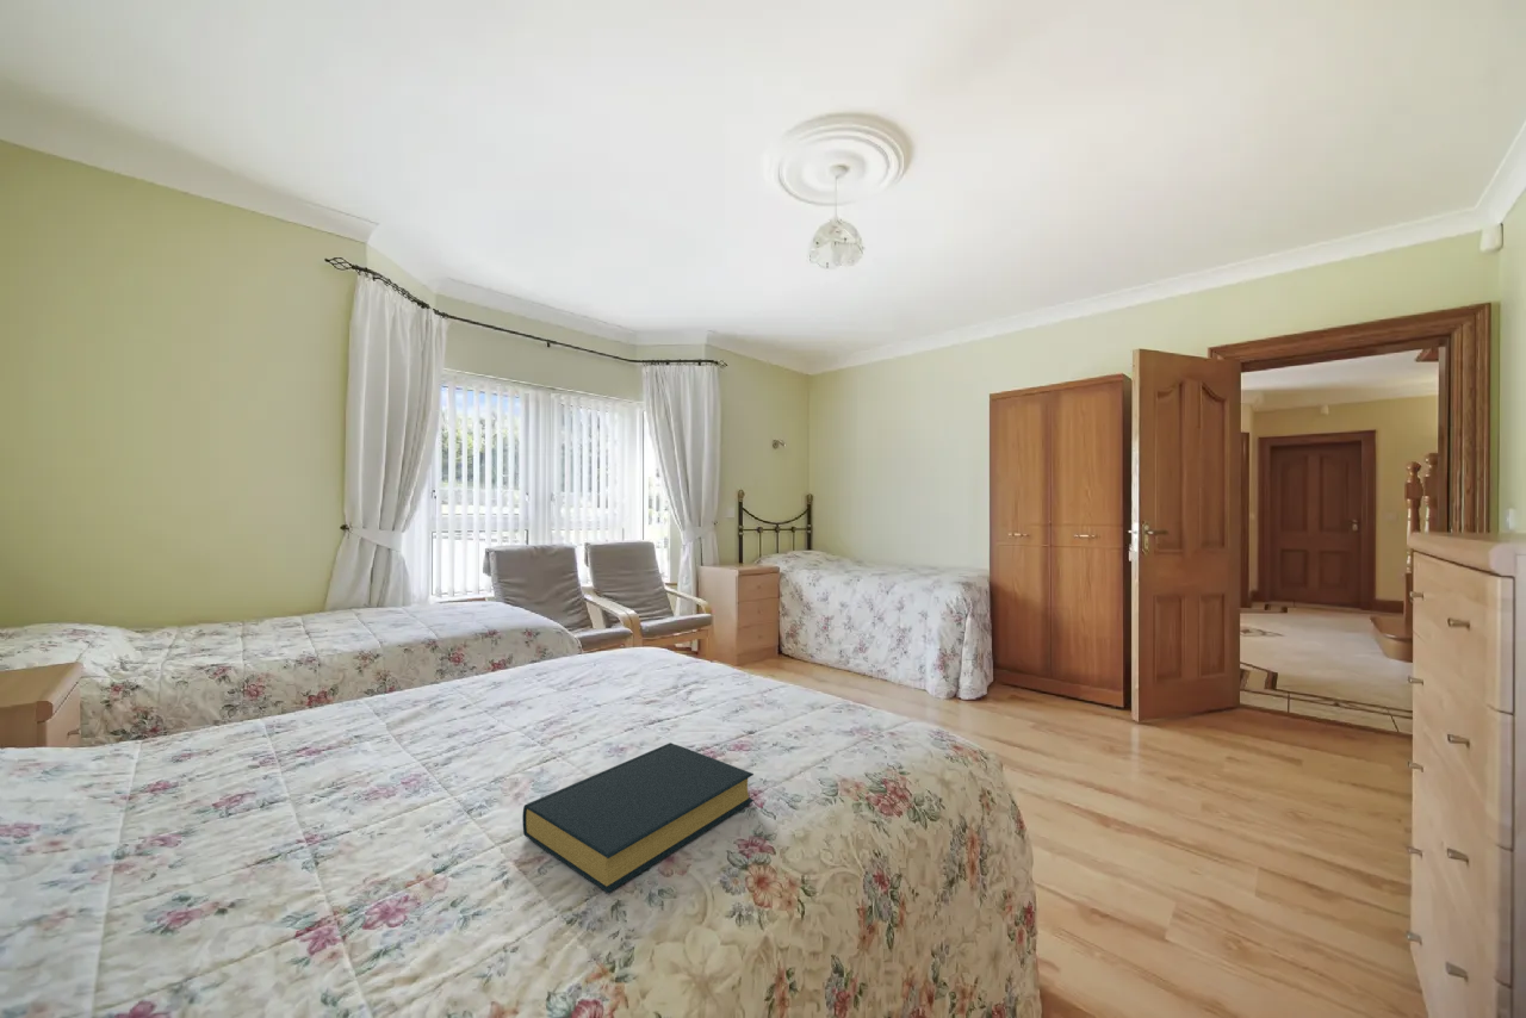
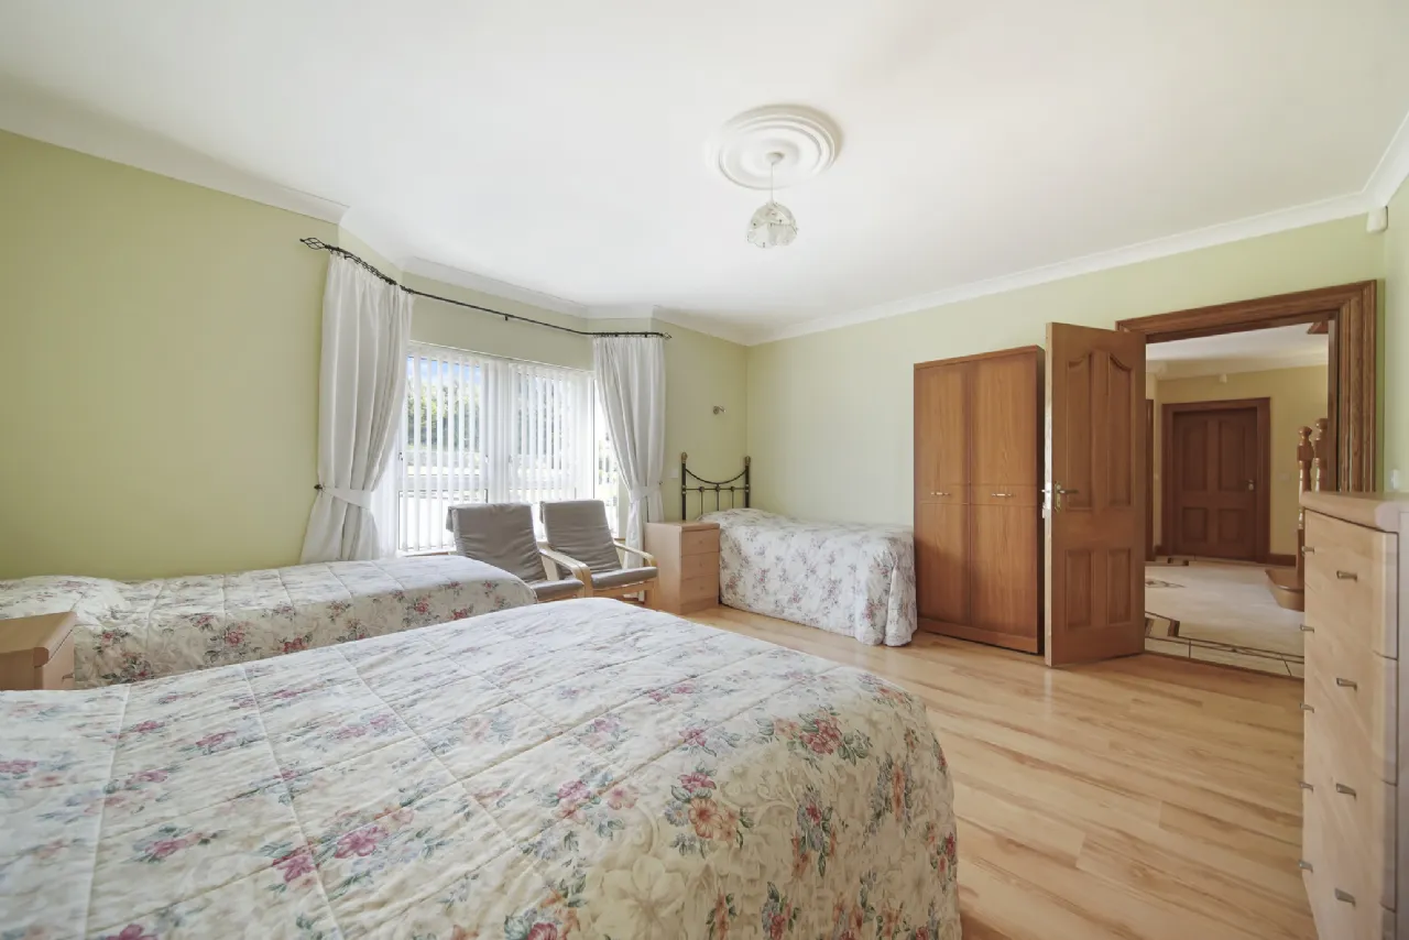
- hardback book [521,741,755,894]
